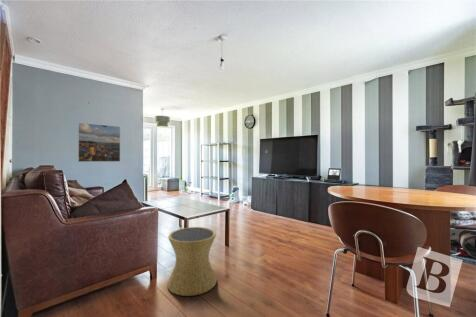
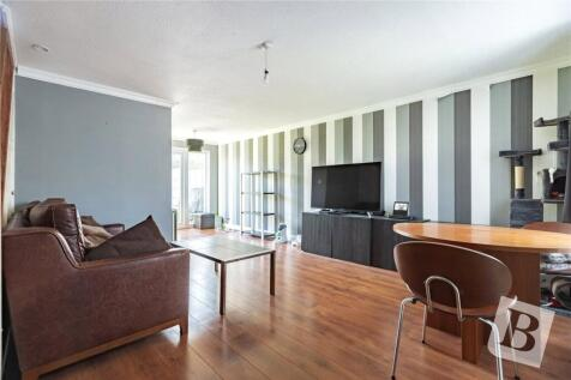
- side table [166,226,218,297]
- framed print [77,122,121,163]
